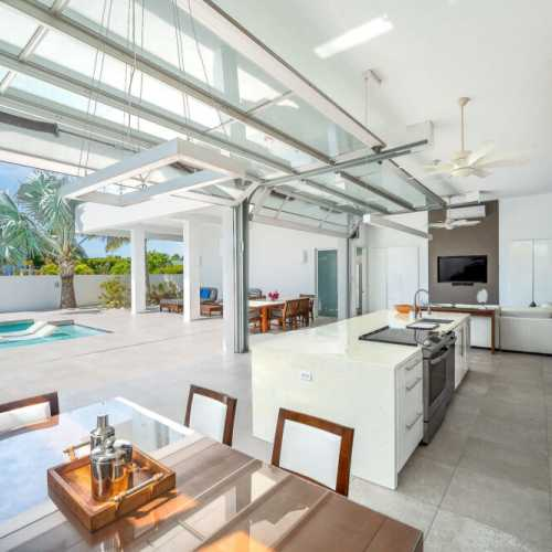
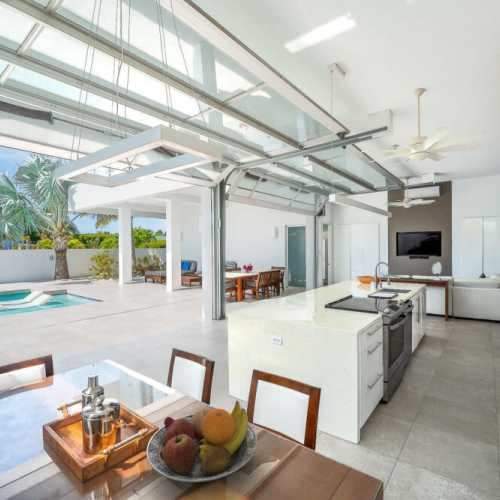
+ fruit bowl [146,400,258,483]
